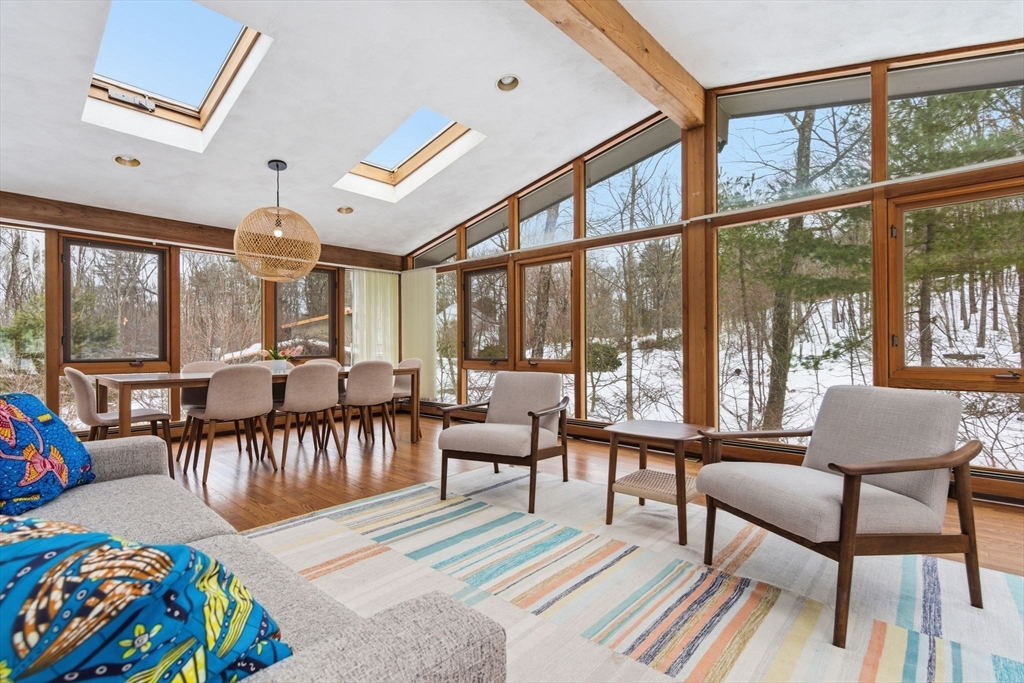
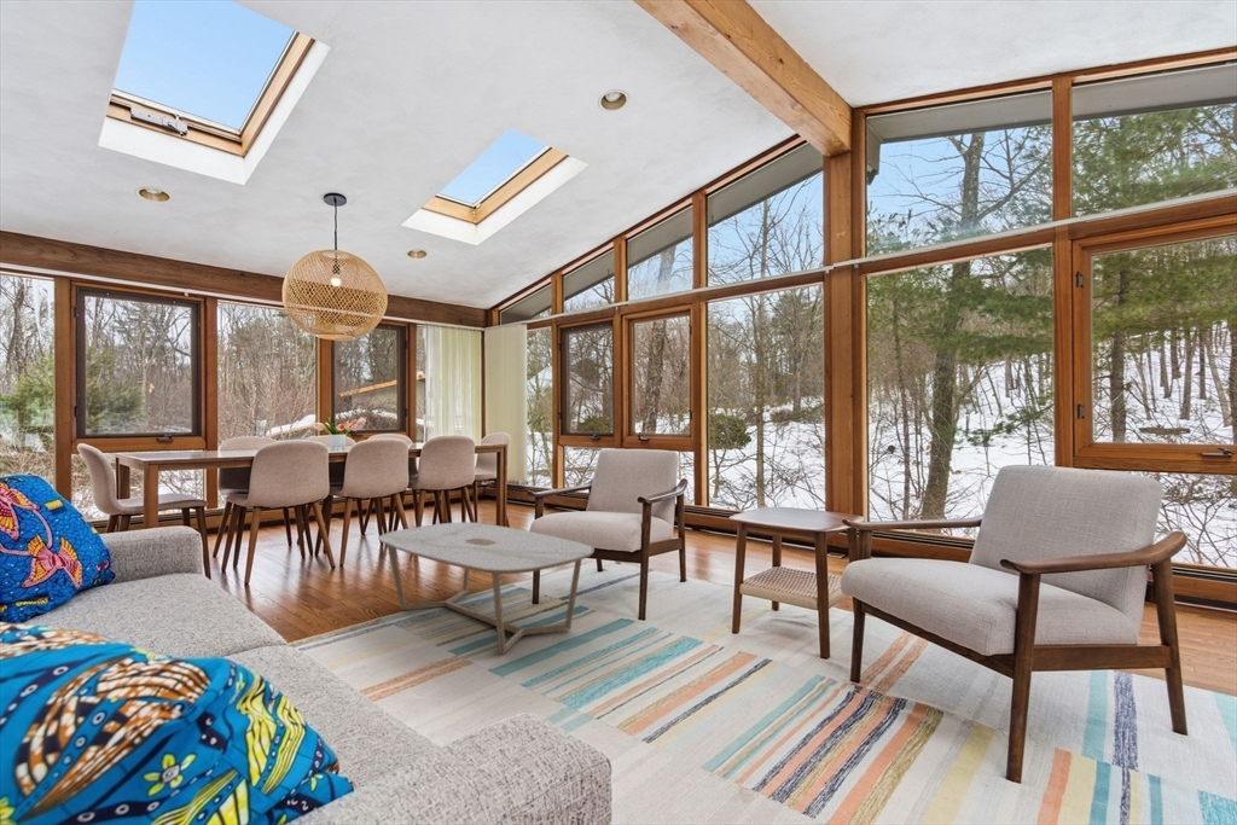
+ coffee table [377,521,596,655]
